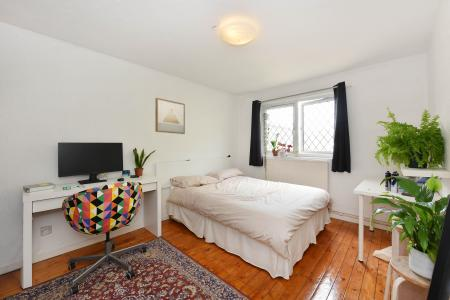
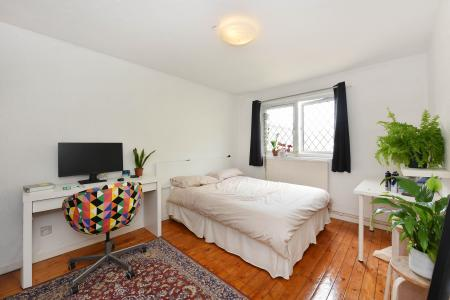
- wall art [154,97,186,135]
